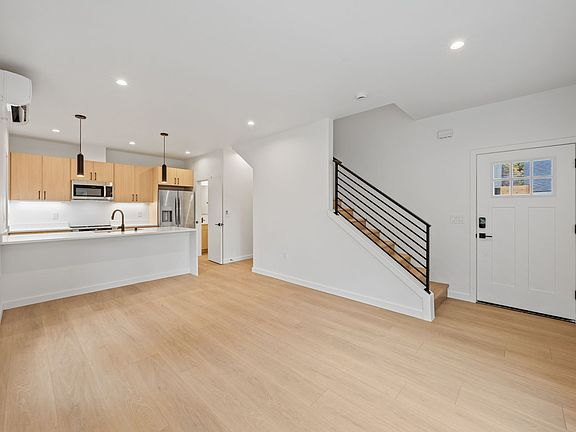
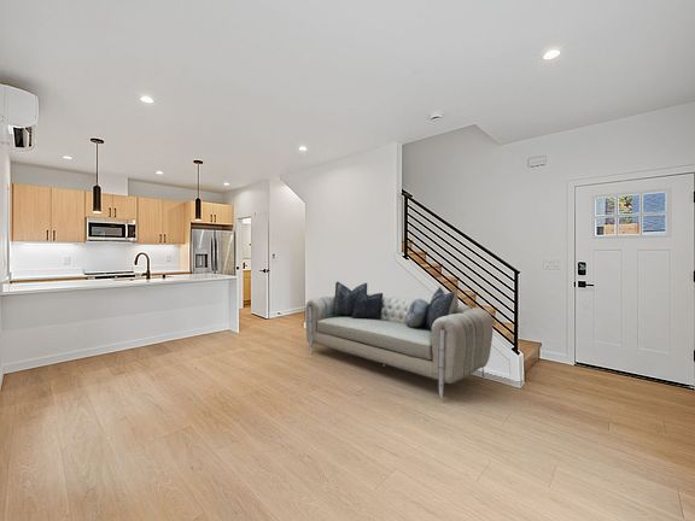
+ sofa [304,280,495,400]
